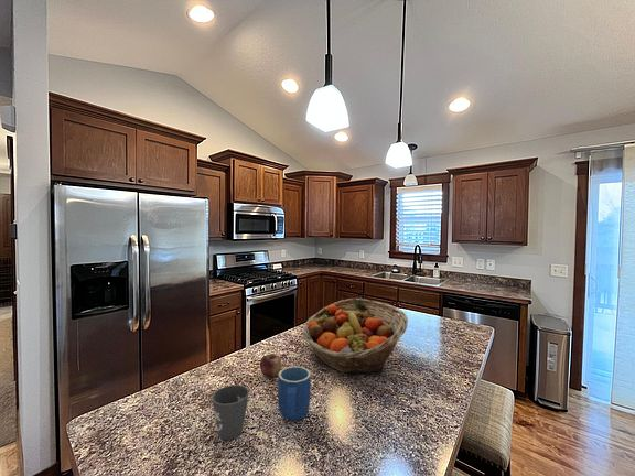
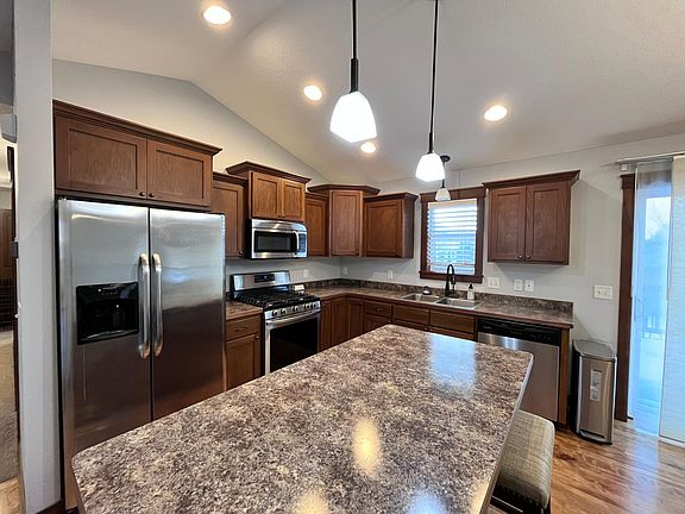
- mug [277,366,312,422]
- apple [259,353,282,378]
- fruit basket [302,298,409,376]
- mug [212,383,250,441]
